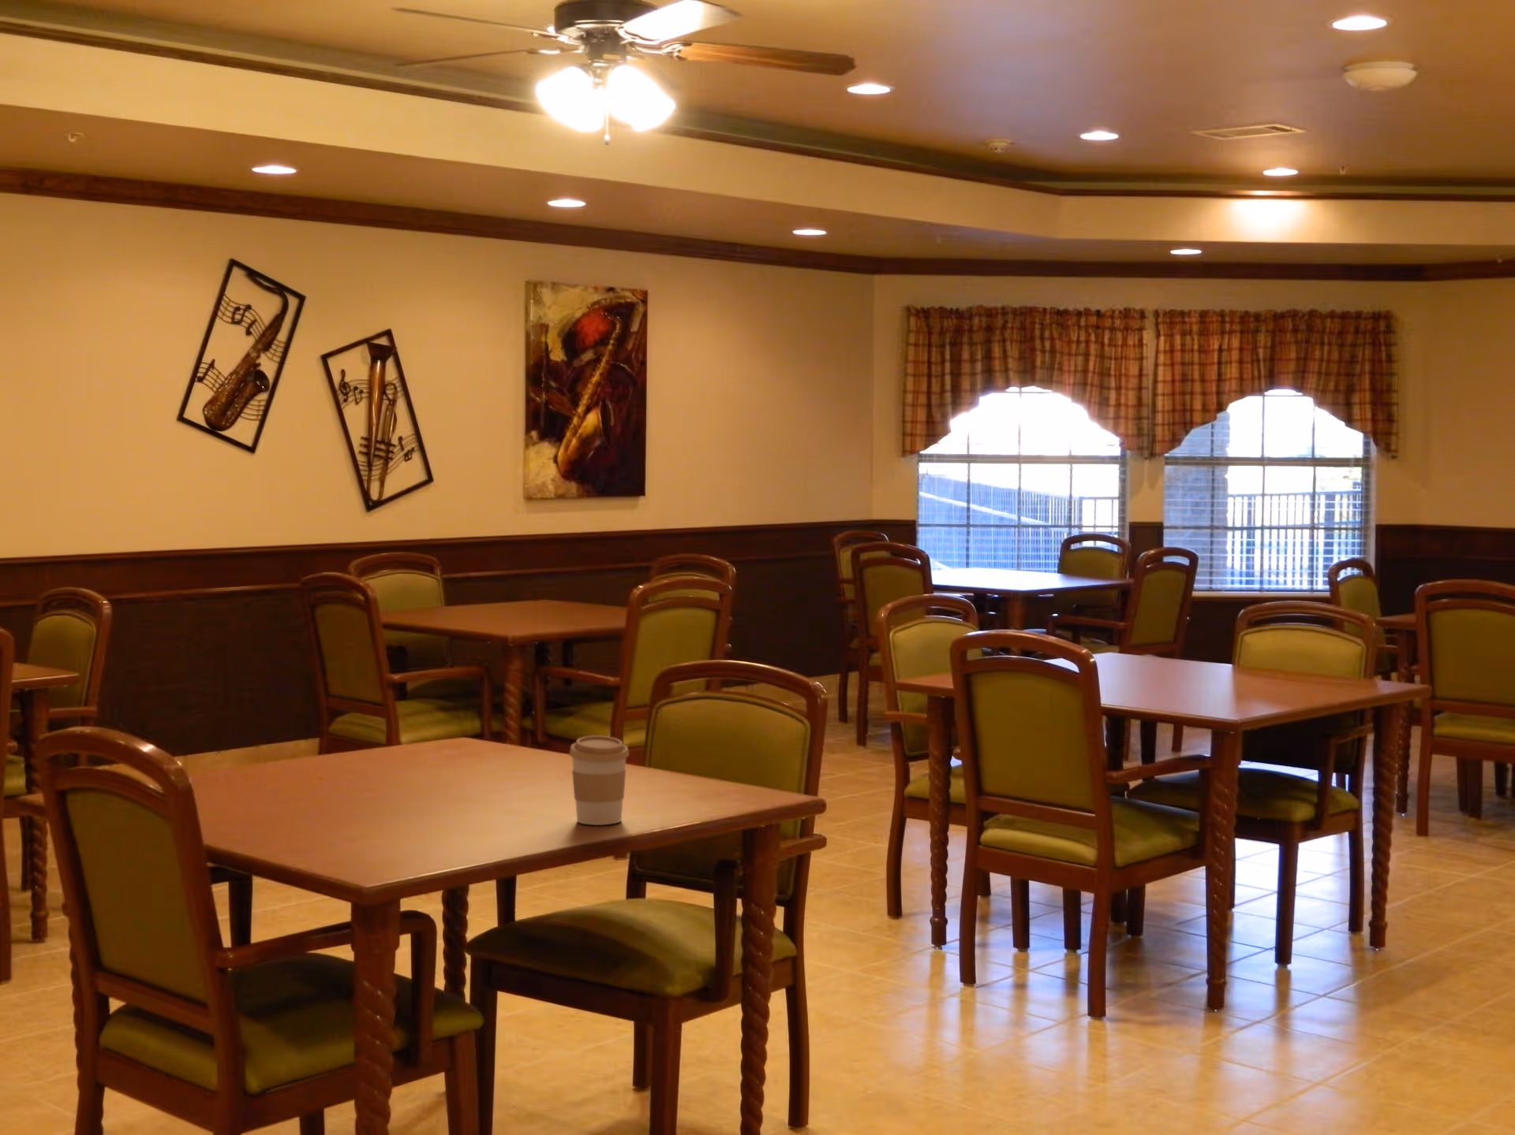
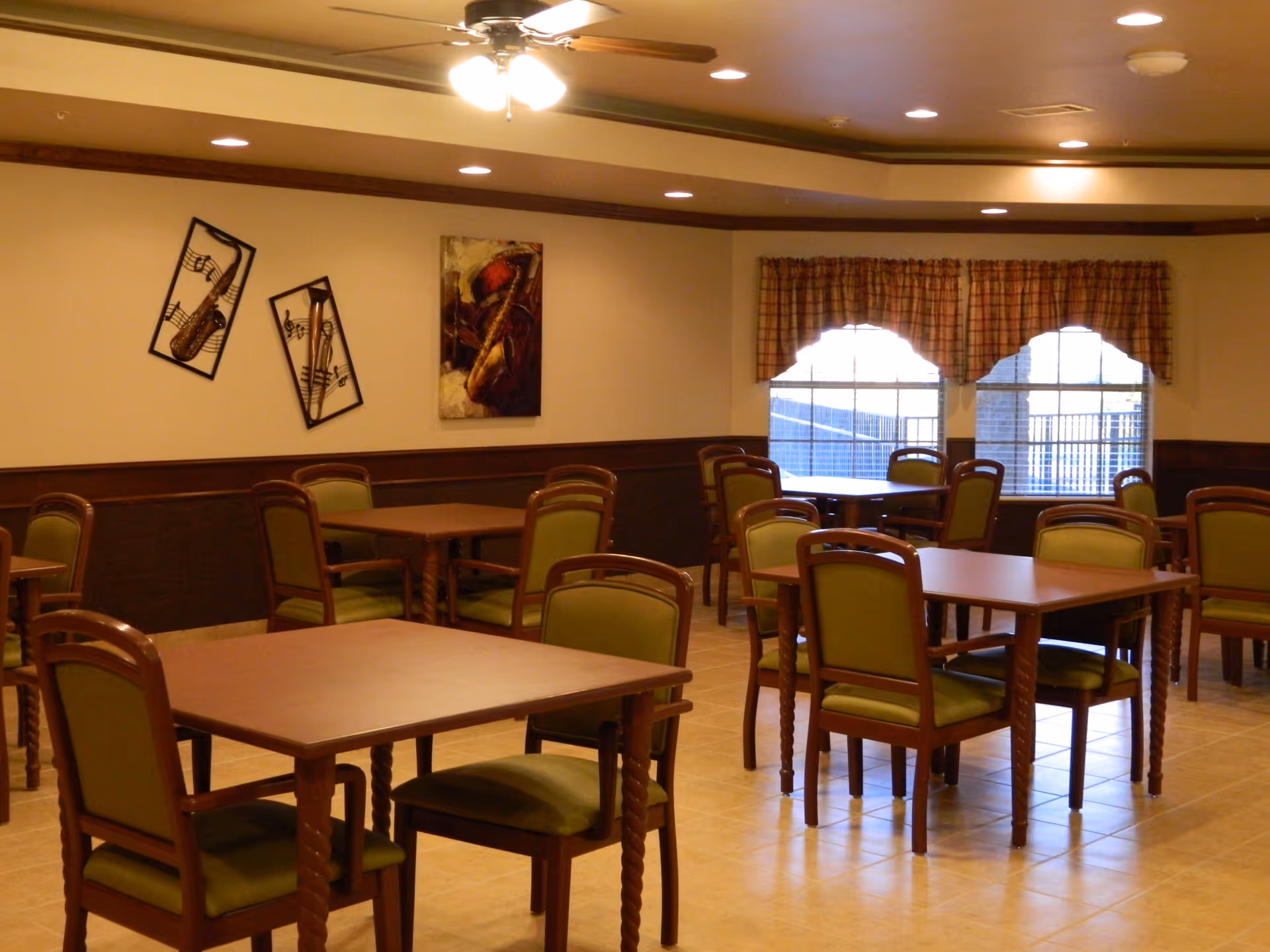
- coffee cup [569,734,630,826]
